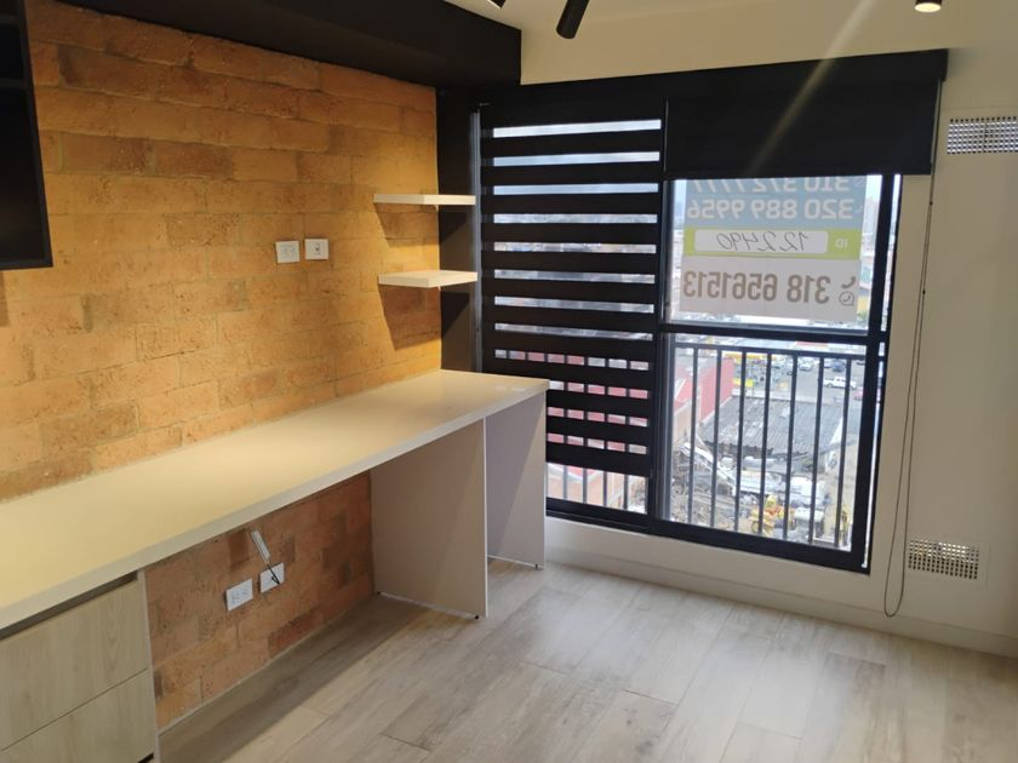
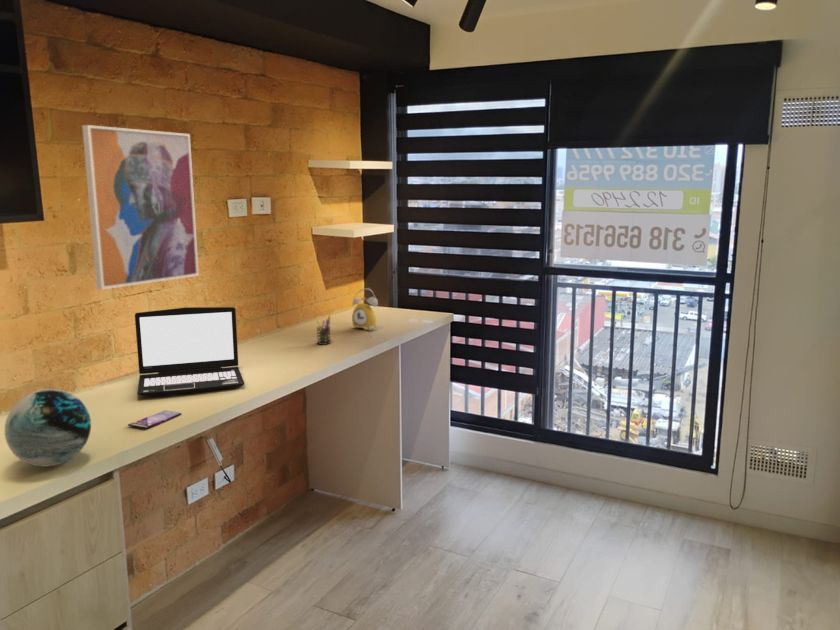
+ laptop [134,306,245,397]
+ wall art [81,124,200,291]
+ smartphone [127,409,182,430]
+ alarm clock [351,287,379,332]
+ pen holder [314,315,332,346]
+ decorative orb [4,388,92,468]
